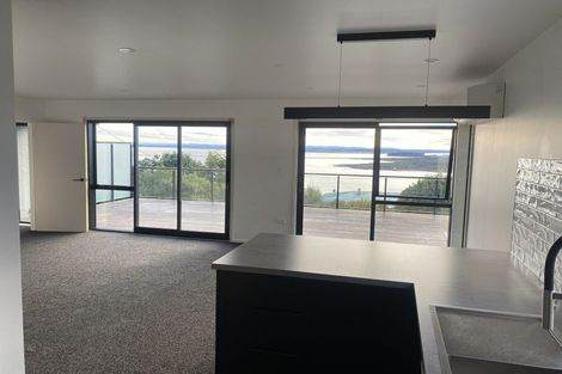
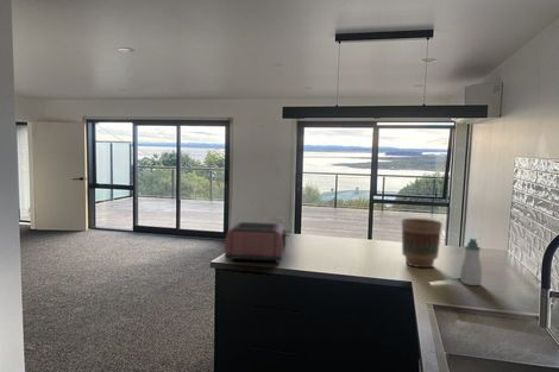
+ flower pot [401,217,444,269]
+ soap bottle [459,238,483,286]
+ toaster [224,221,291,264]
